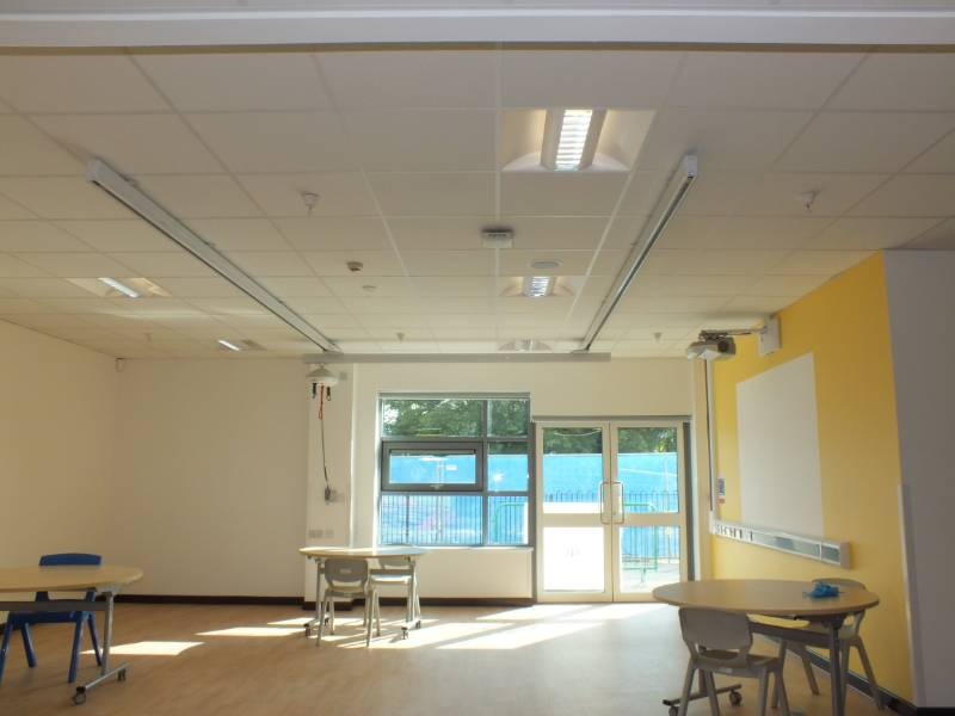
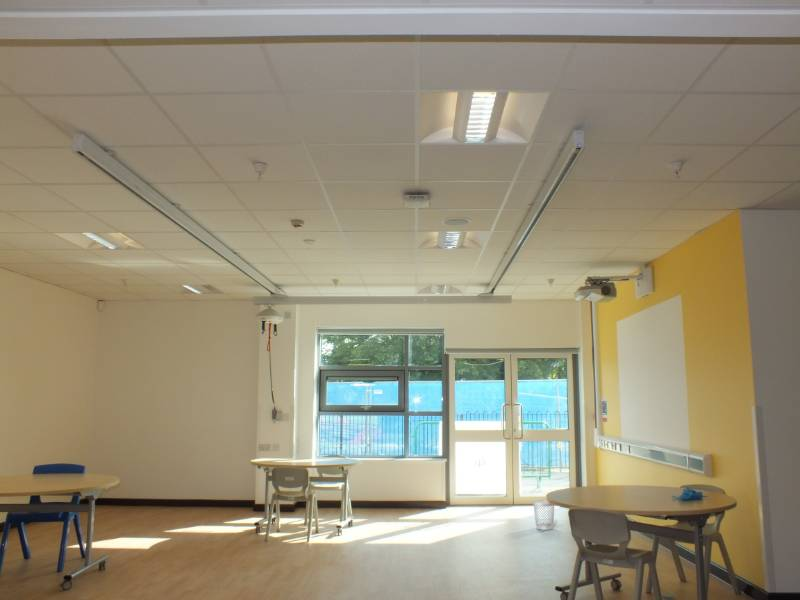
+ wastebasket [532,500,555,531]
